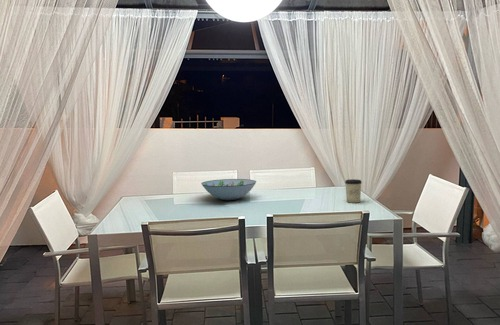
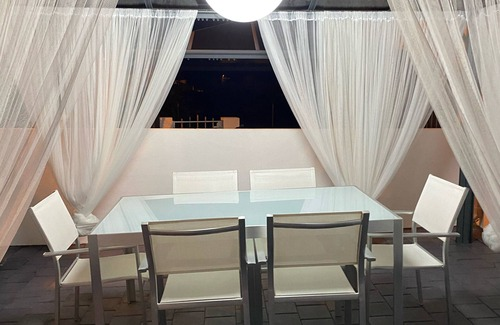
- decorative bowl [200,178,257,201]
- cup [344,178,363,204]
